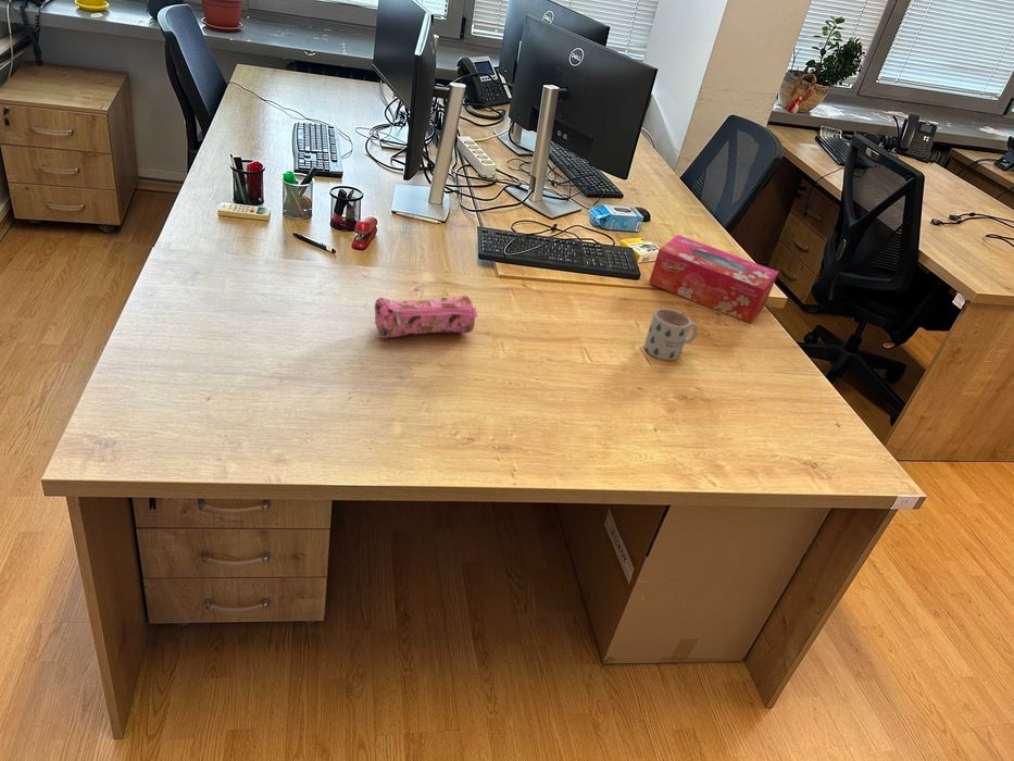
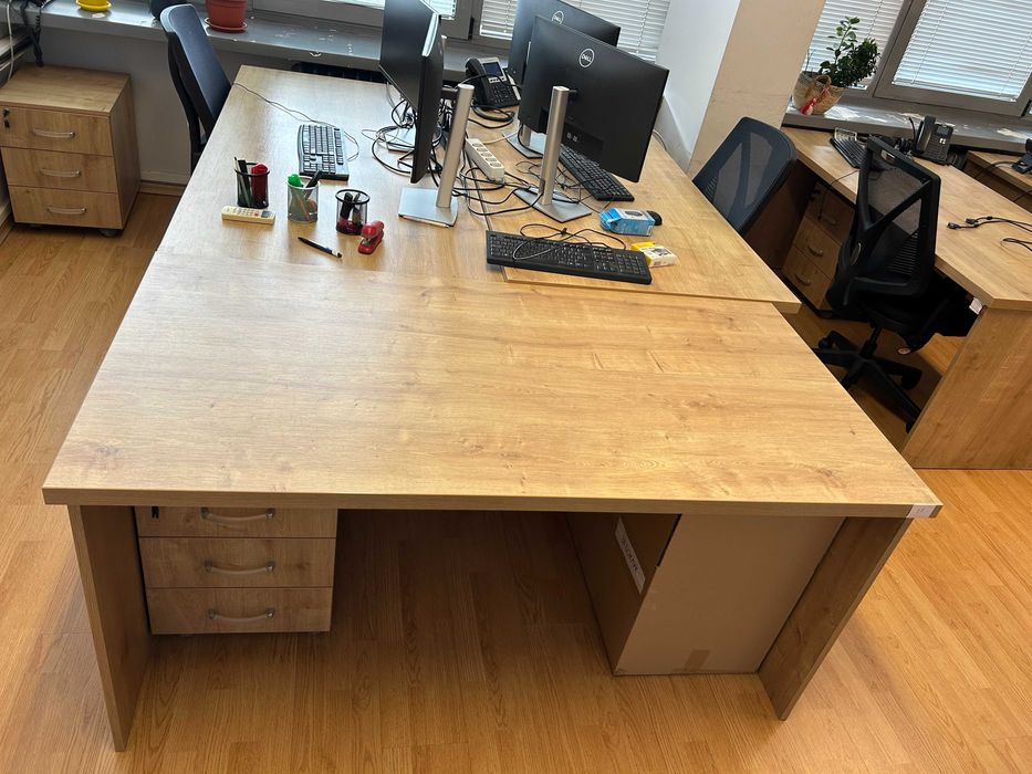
- mug [643,308,699,362]
- pencil case [374,295,479,339]
- tissue box [648,234,779,324]
